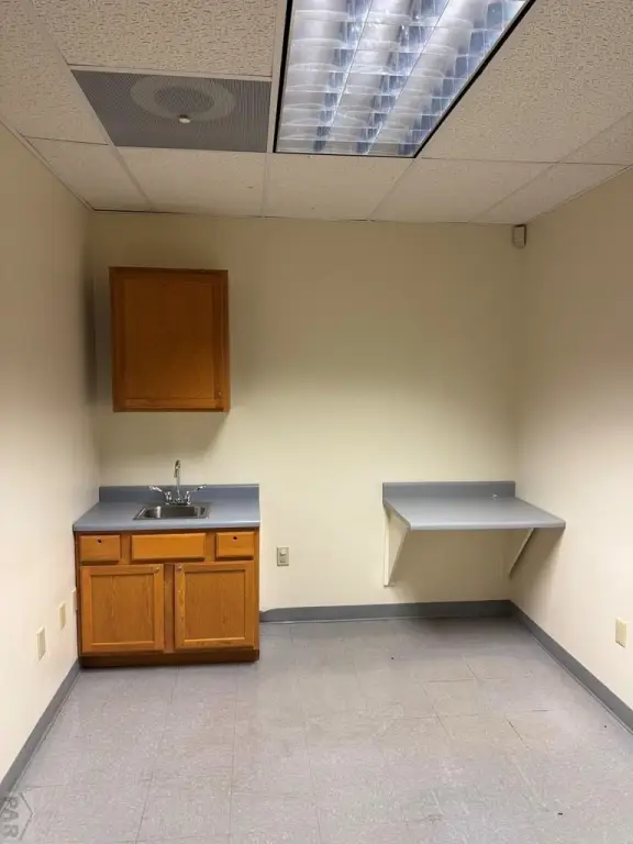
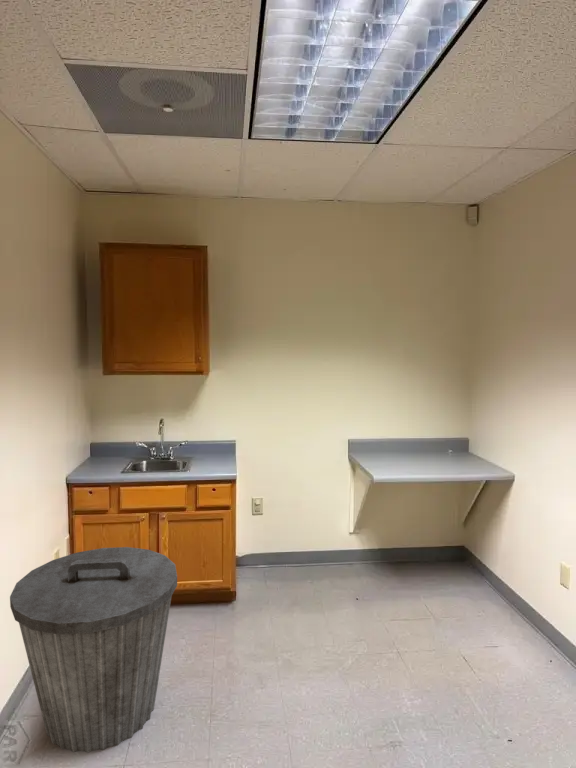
+ trash can [9,546,178,754]
